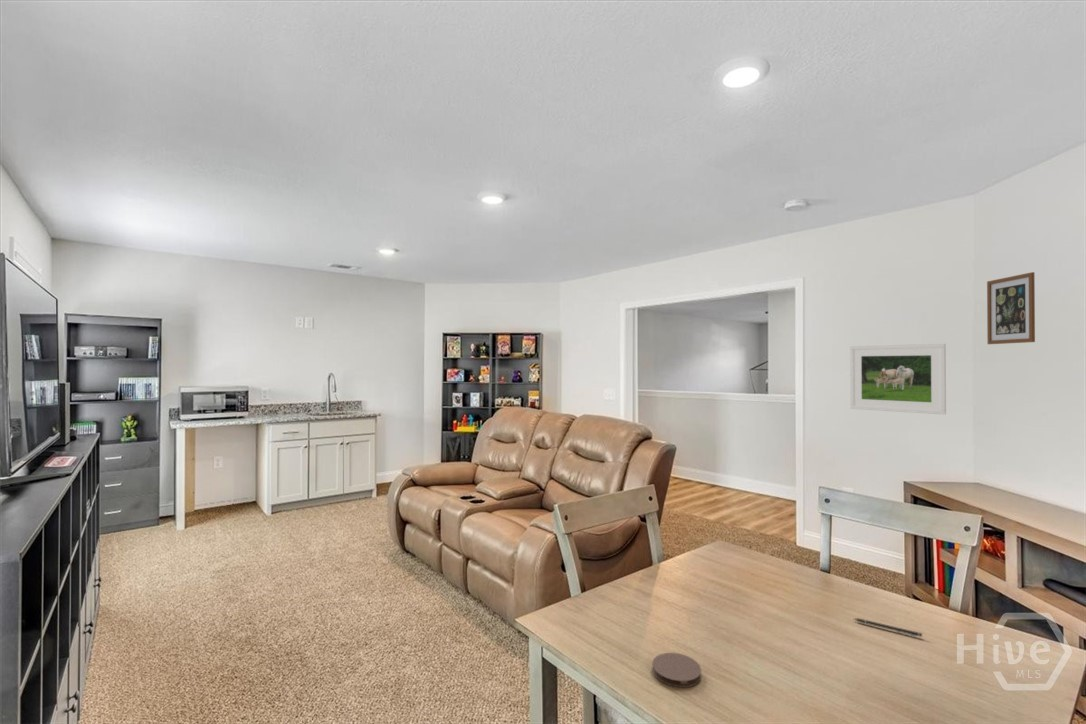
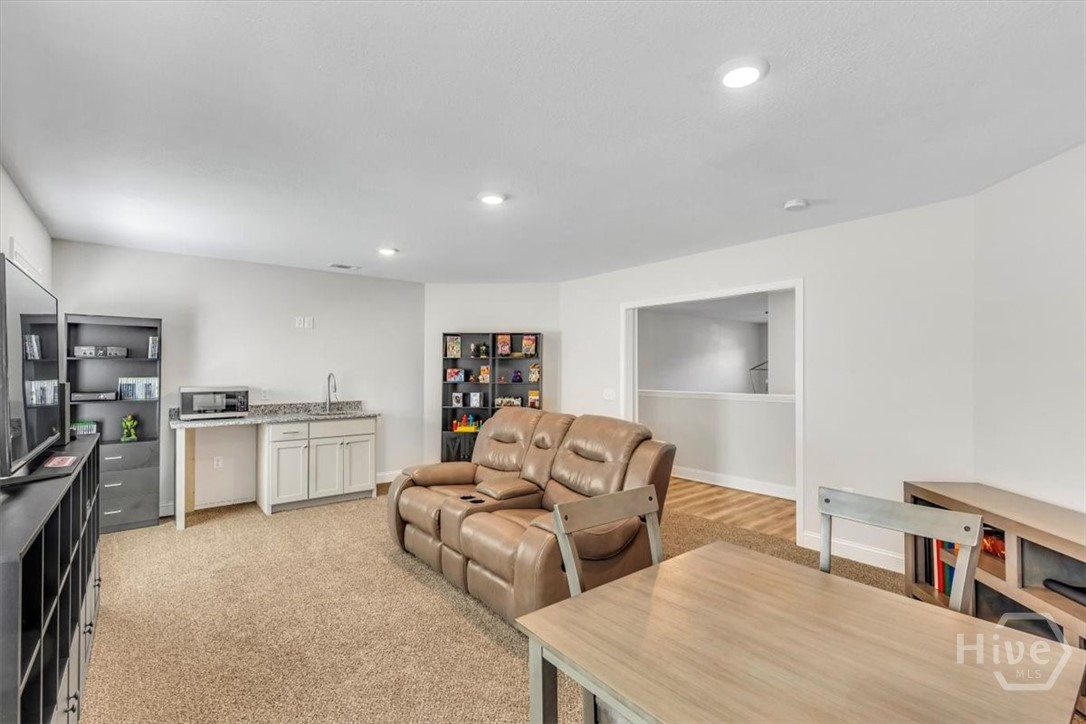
- coaster [651,652,702,689]
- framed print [849,343,947,416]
- wall art [986,271,1036,345]
- pen [853,617,923,638]
